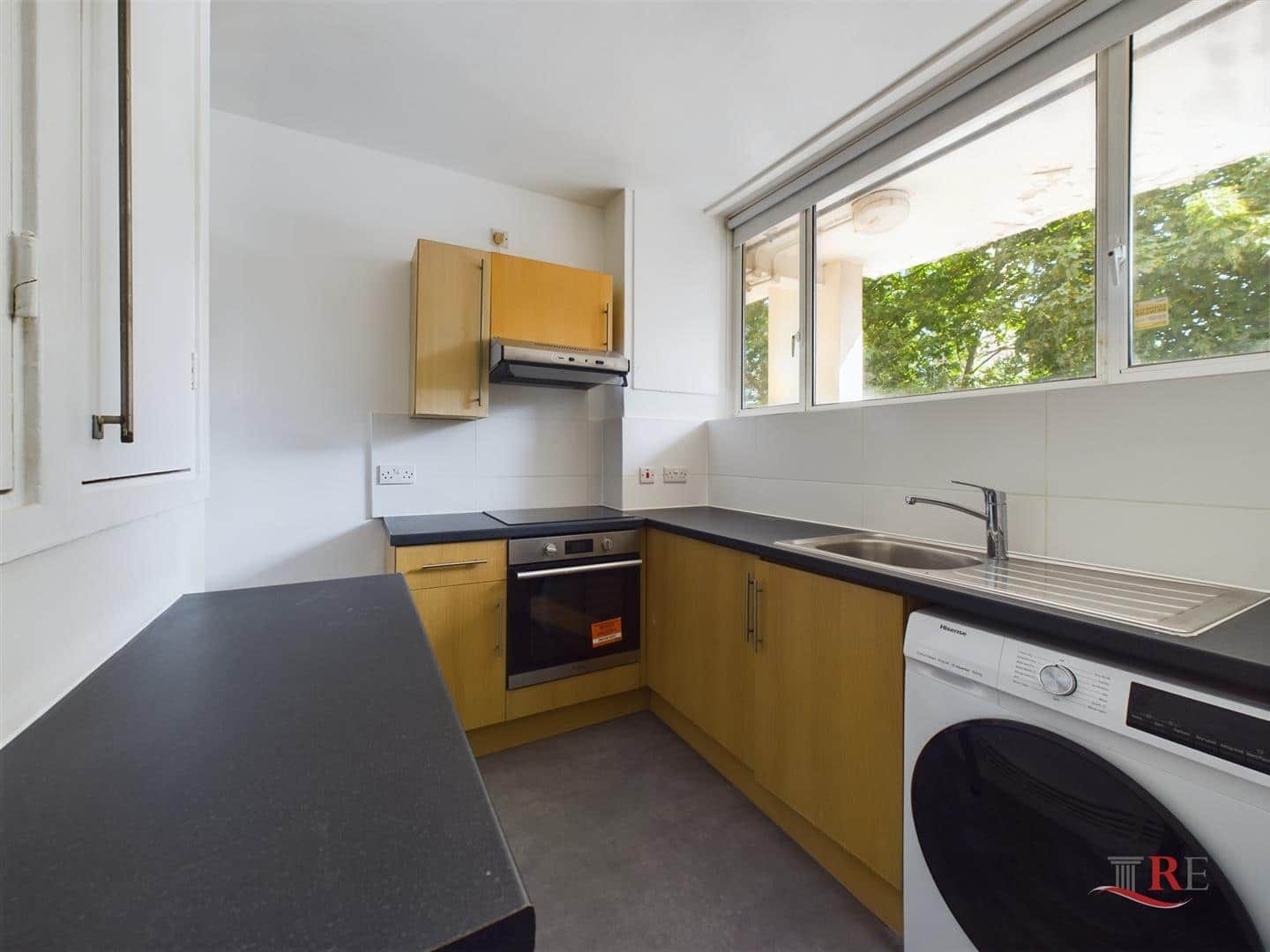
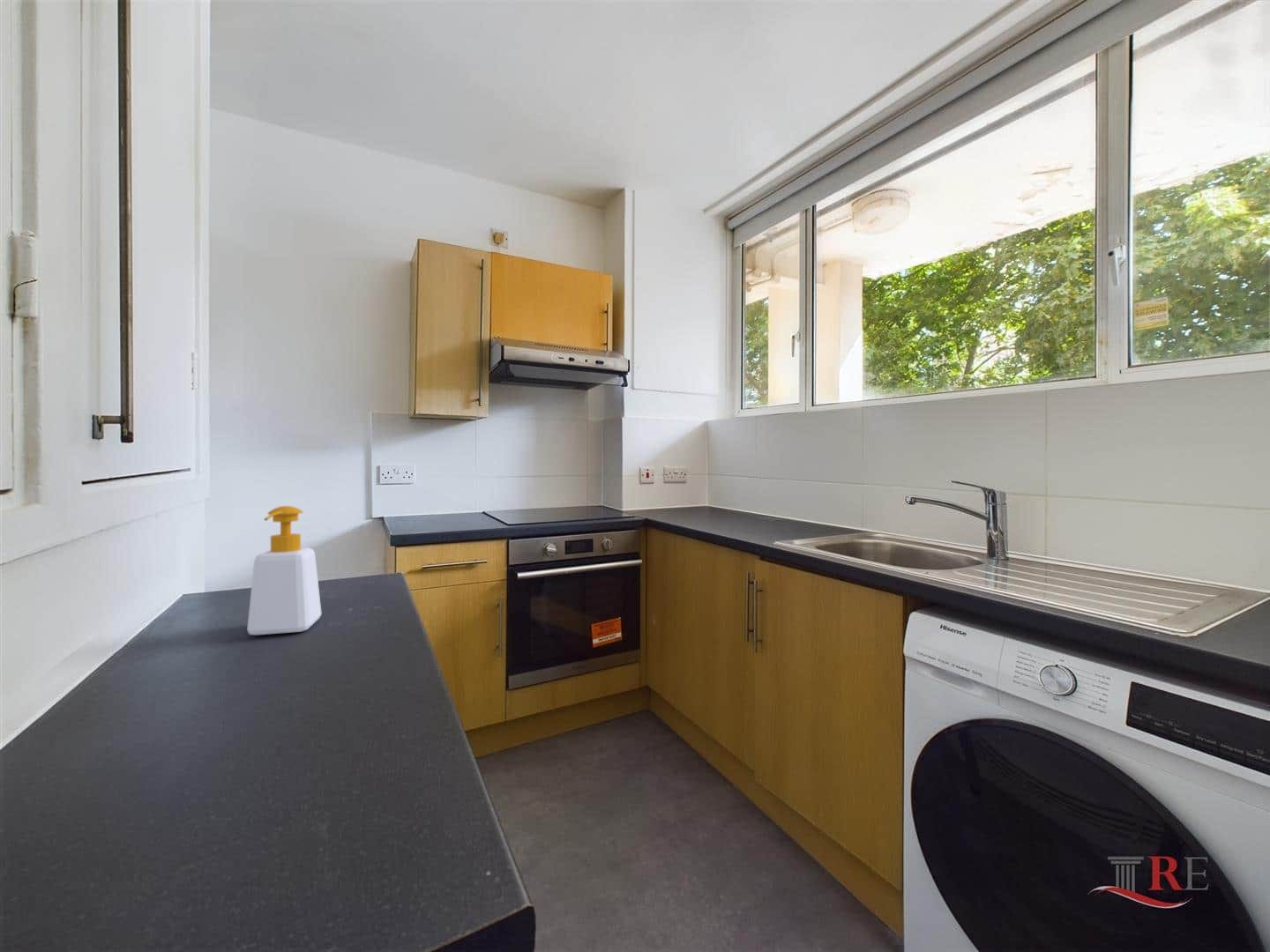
+ soap bottle [246,505,323,636]
